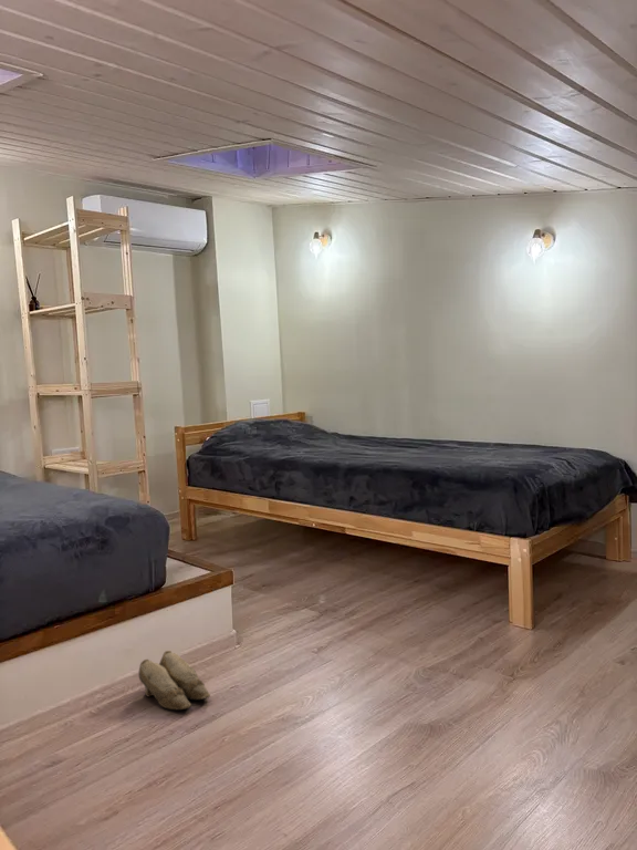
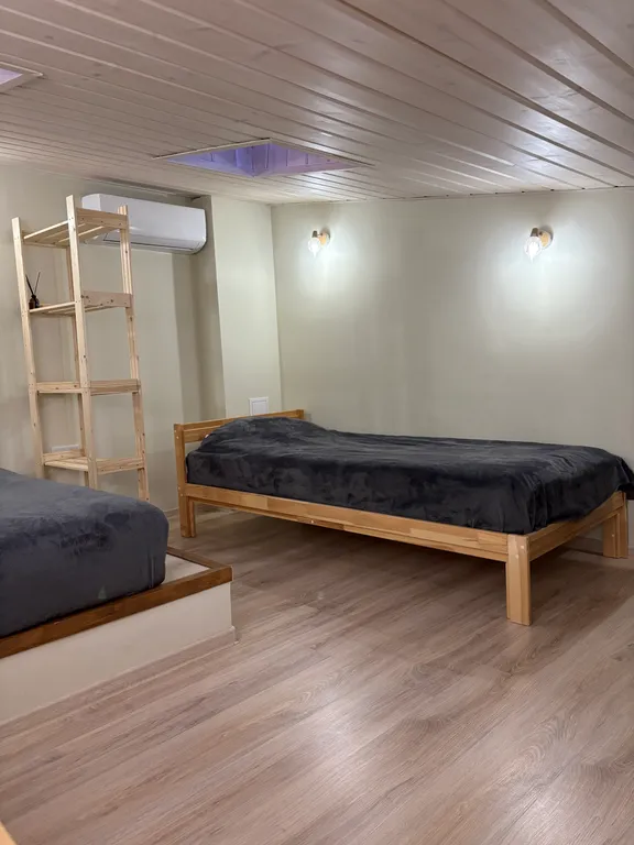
- slippers [137,650,211,712]
